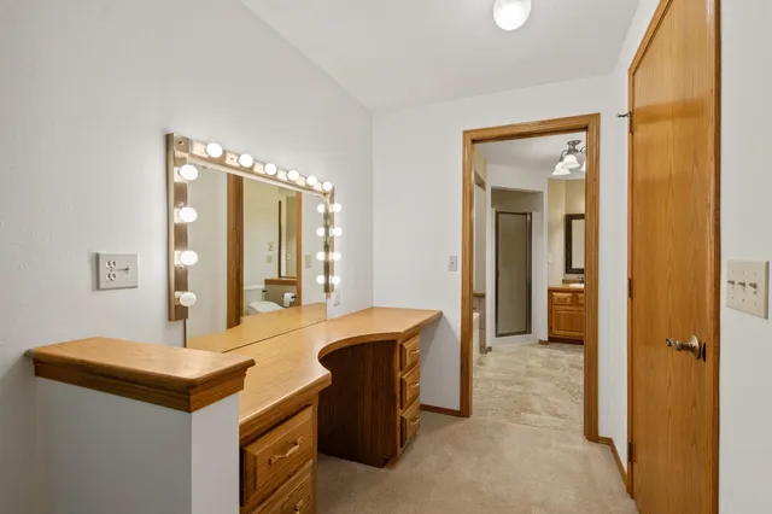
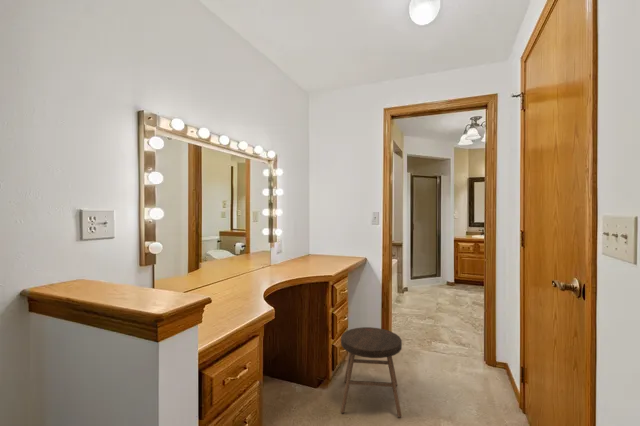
+ stool [340,326,403,418]
